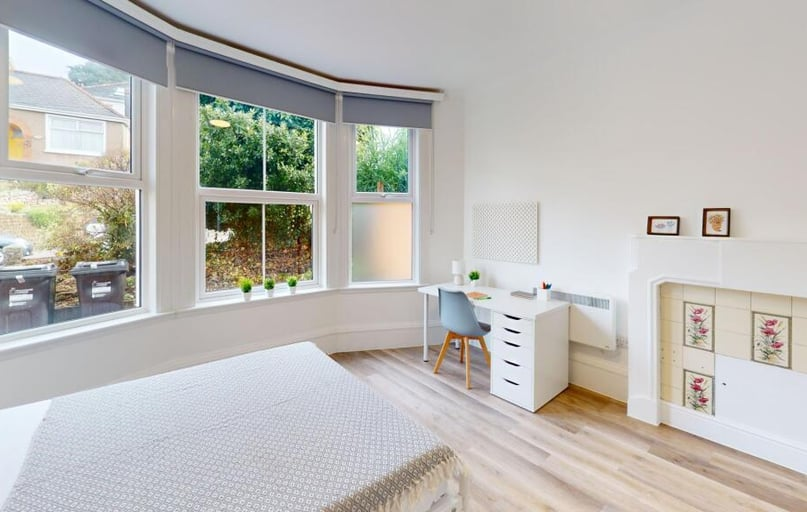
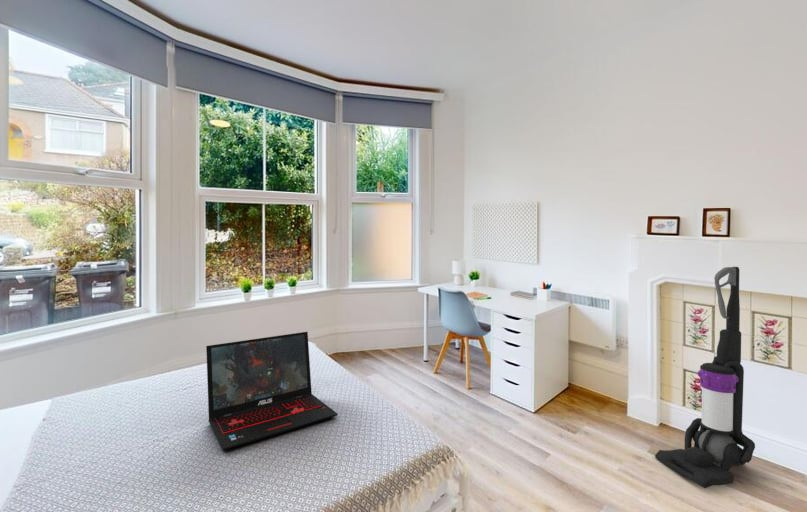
+ laptop [205,331,339,451]
+ vacuum cleaner [654,266,756,489]
